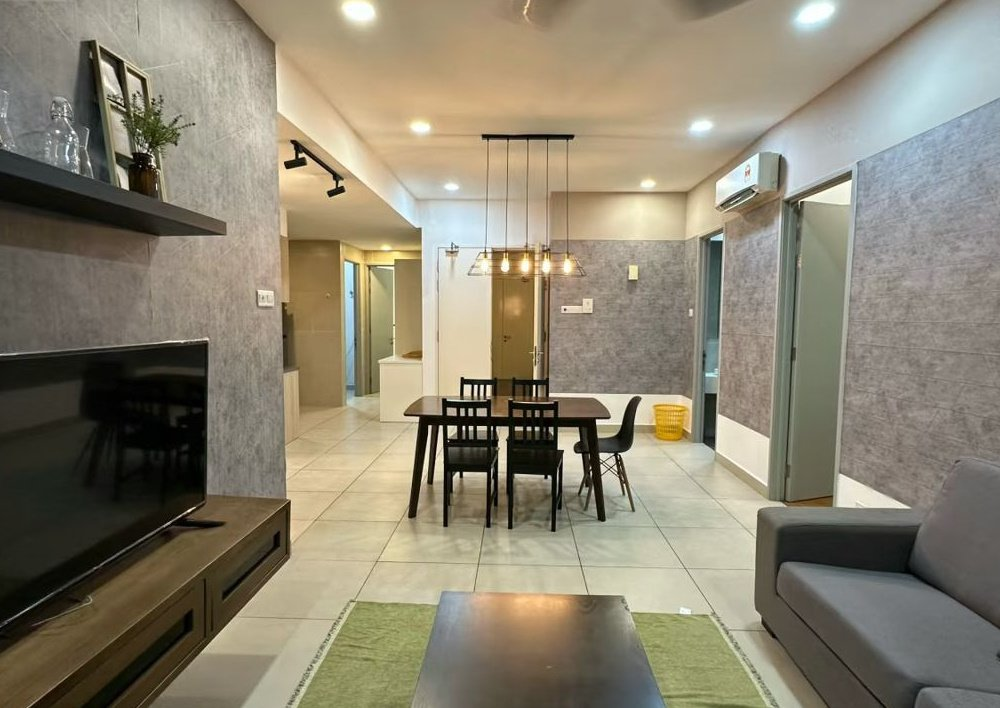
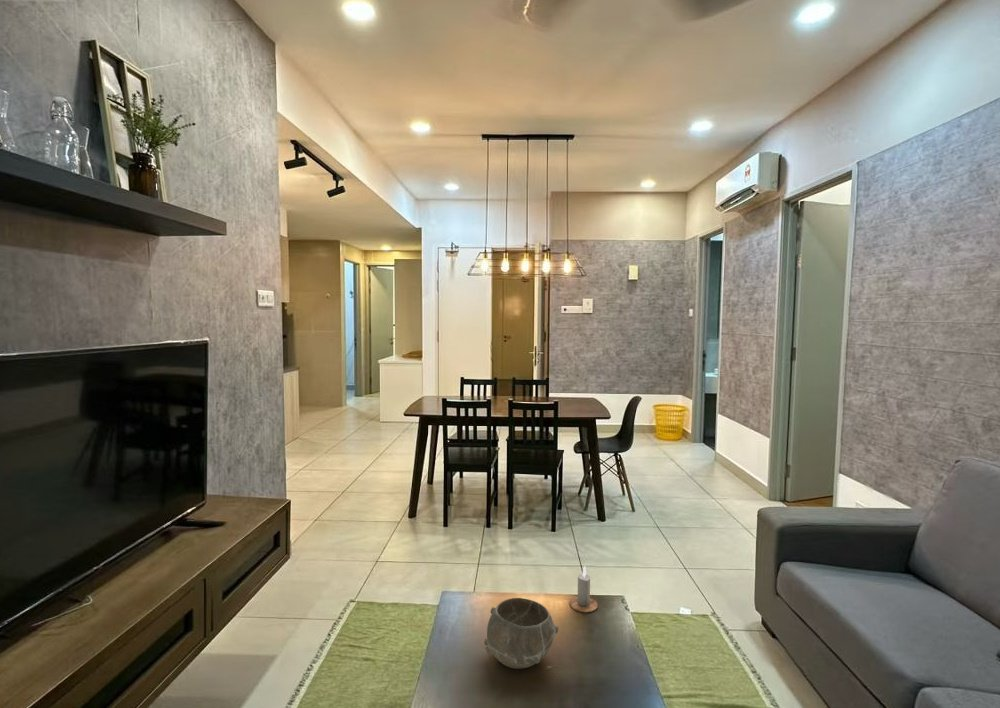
+ bowl [483,597,560,670]
+ candle [569,565,599,613]
